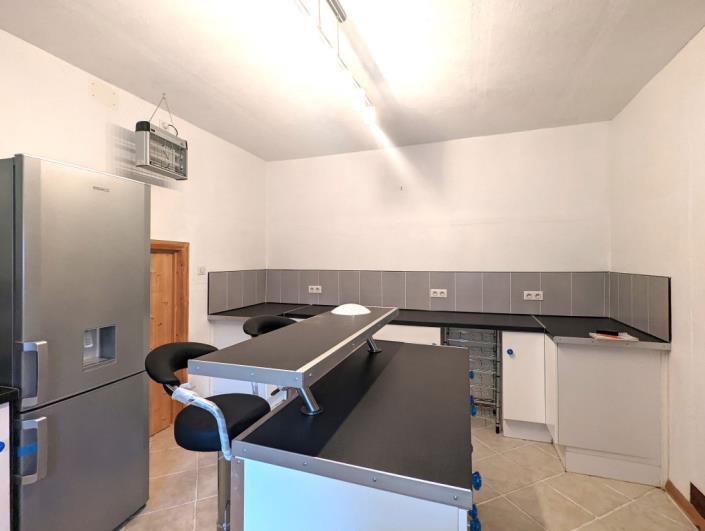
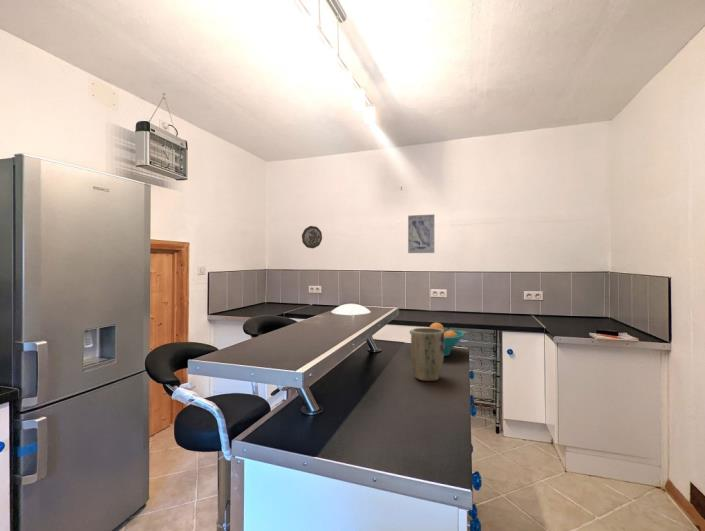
+ wall art [407,213,435,254]
+ decorative plate [301,225,323,249]
+ fruit bowl [409,322,465,357]
+ plant pot [410,327,445,382]
